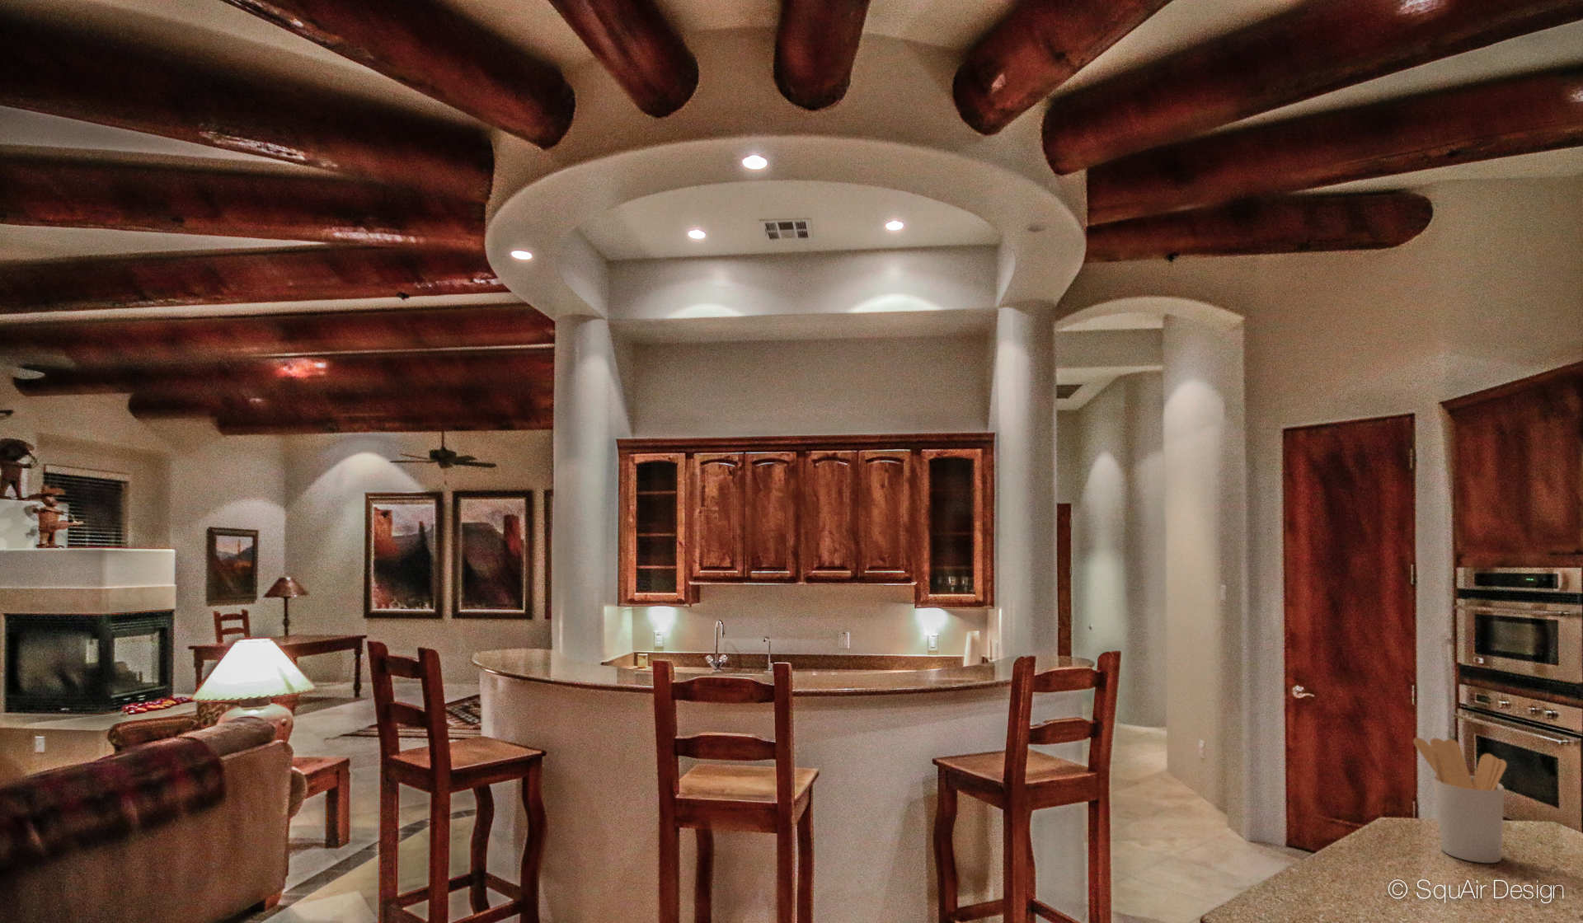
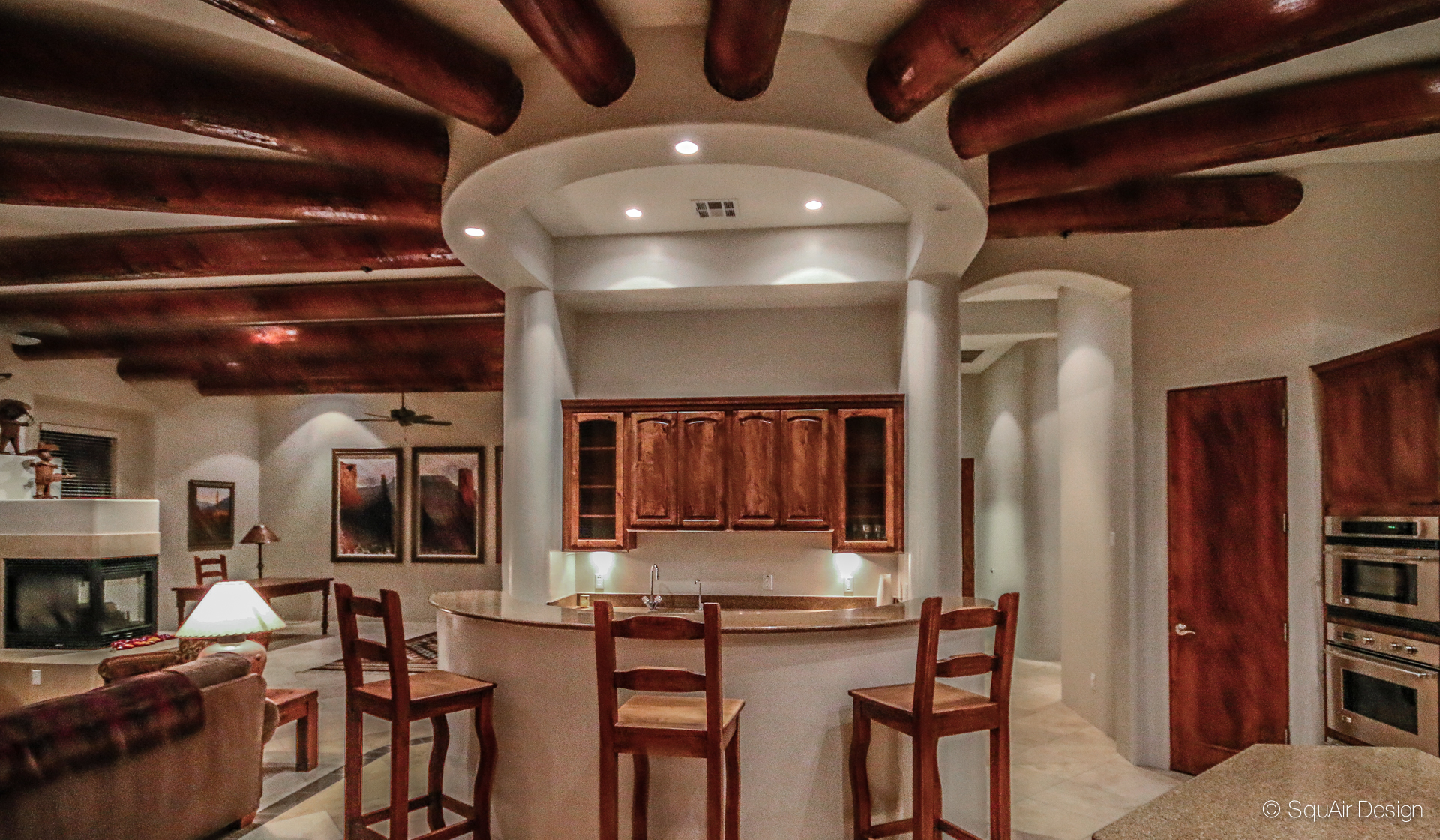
- utensil holder [1413,736,1508,864]
